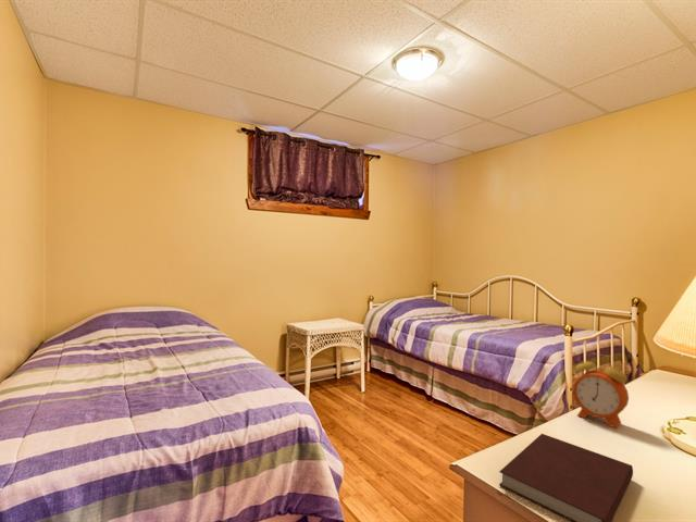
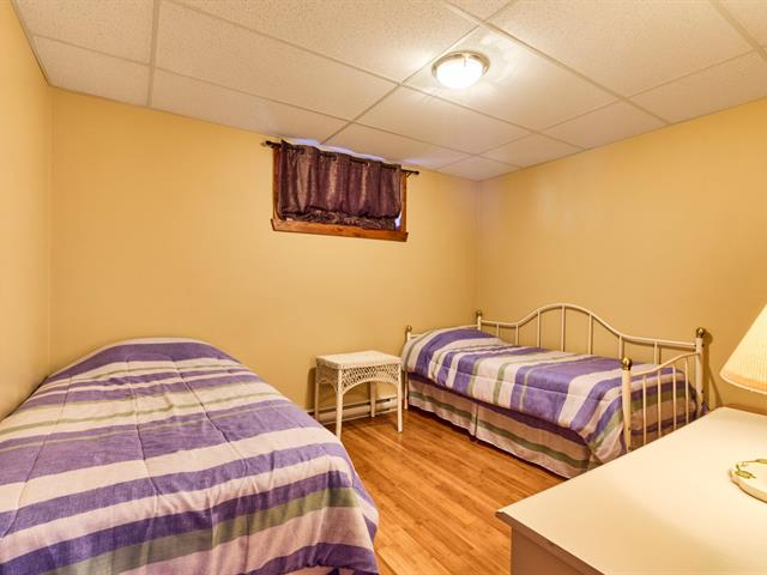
- alarm clock [571,351,630,430]
- notebook [498,433,634,522]
